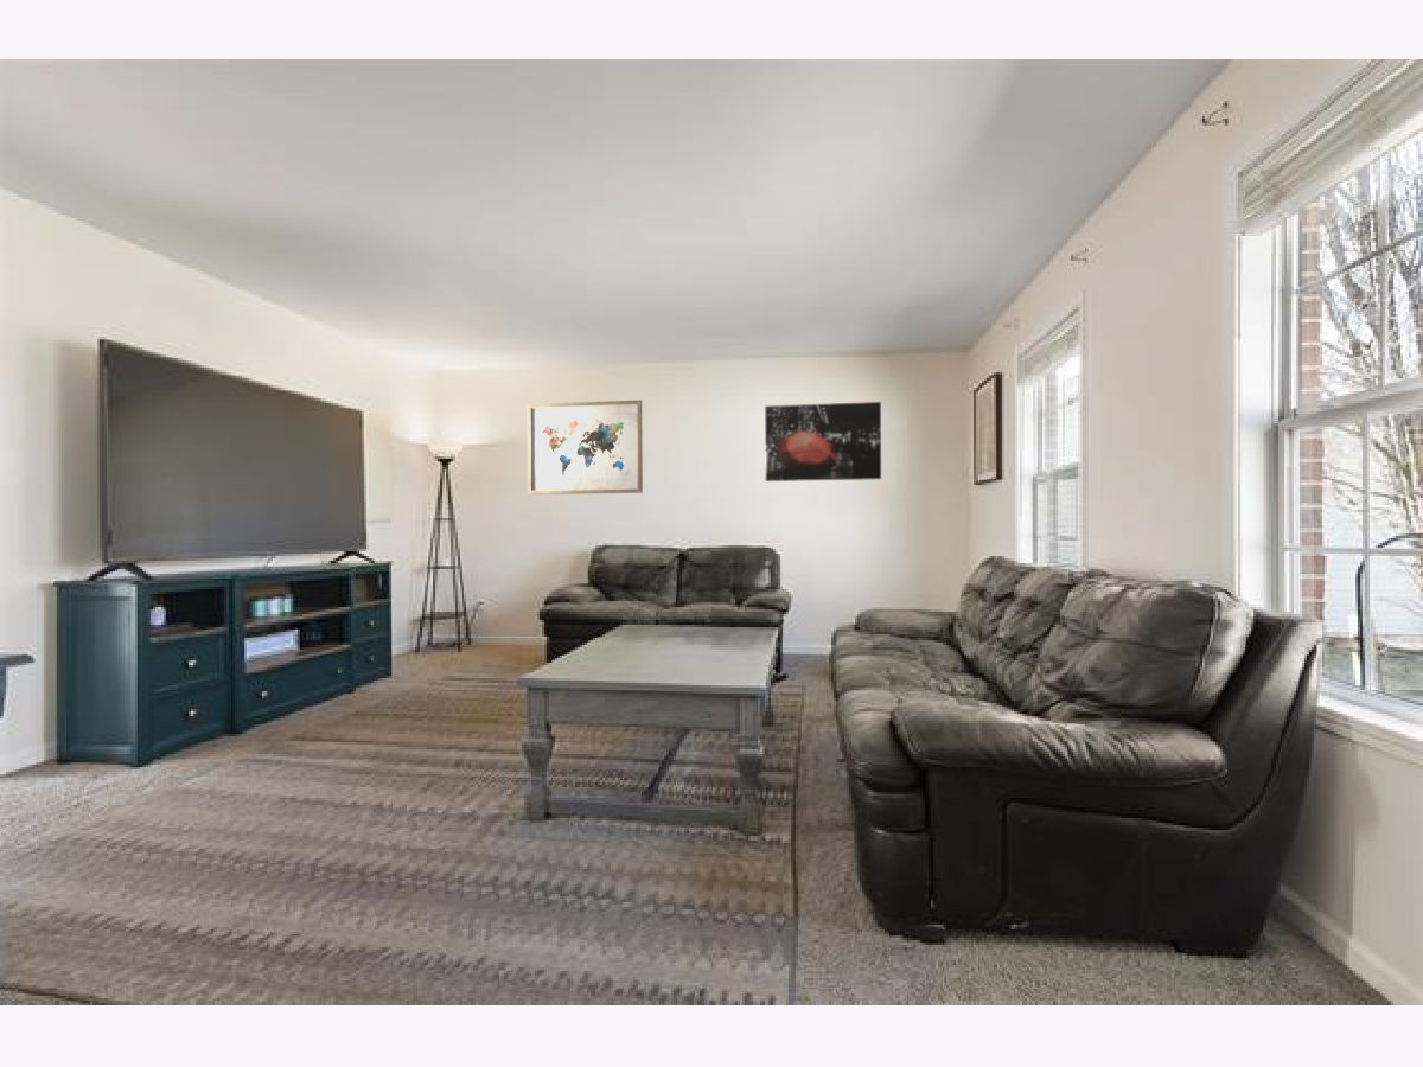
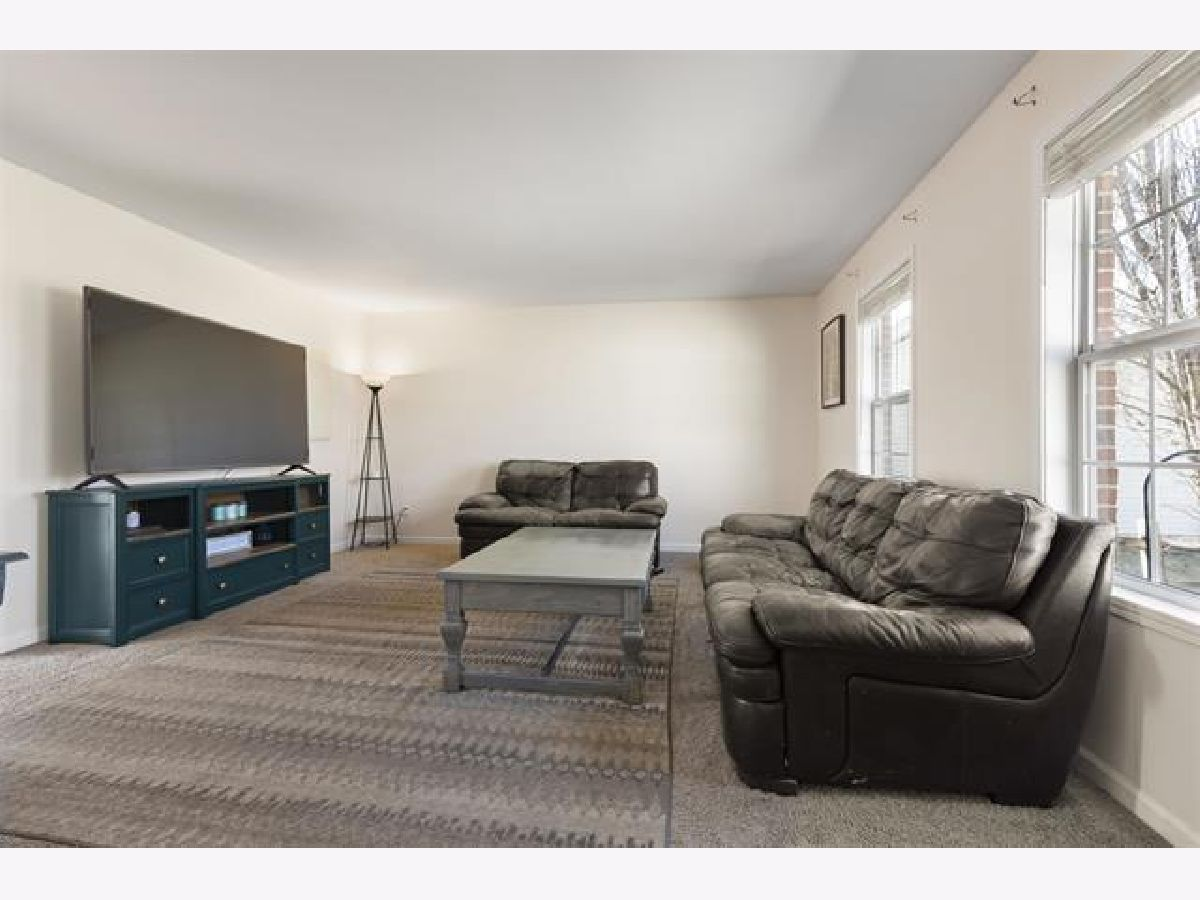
- wall art [764,401,882,483]
- wall art [527,400,644,496]
